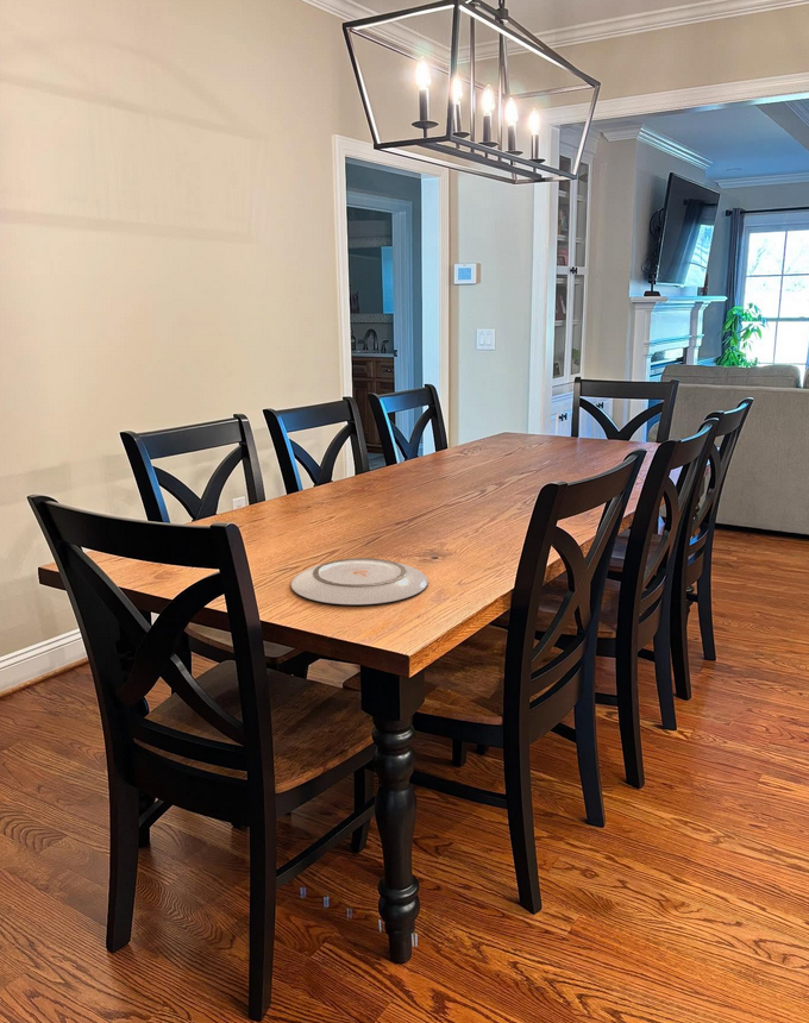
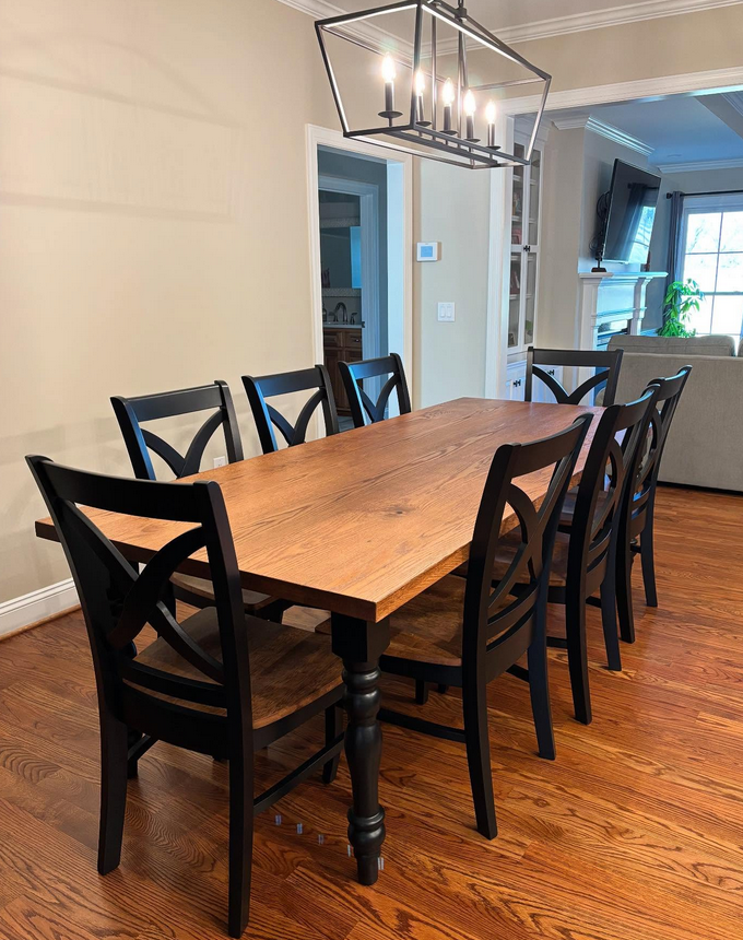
- plate [290,557,429,605]
